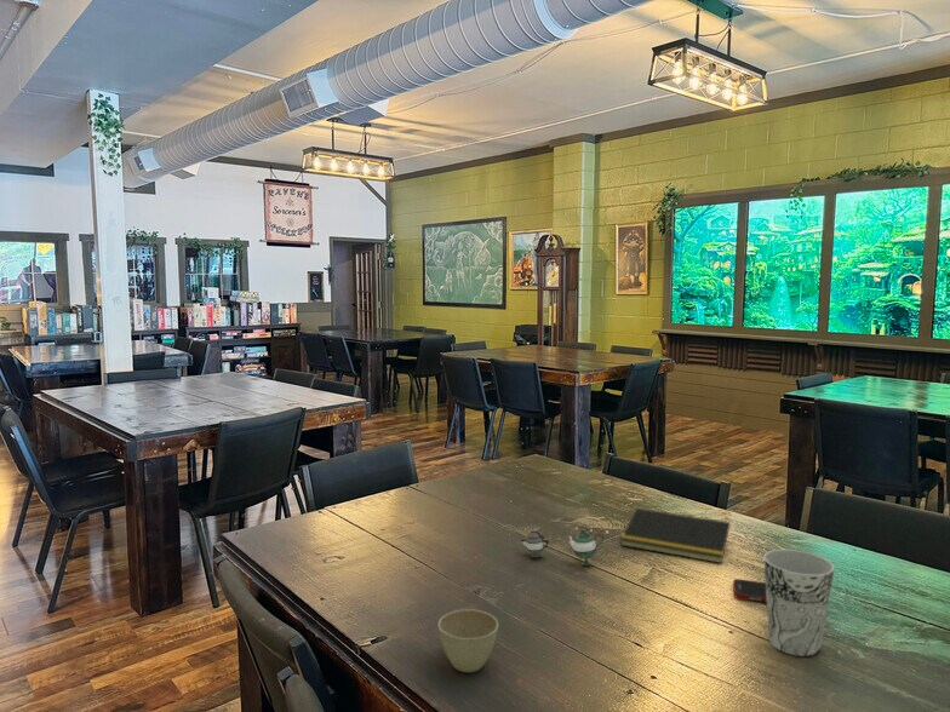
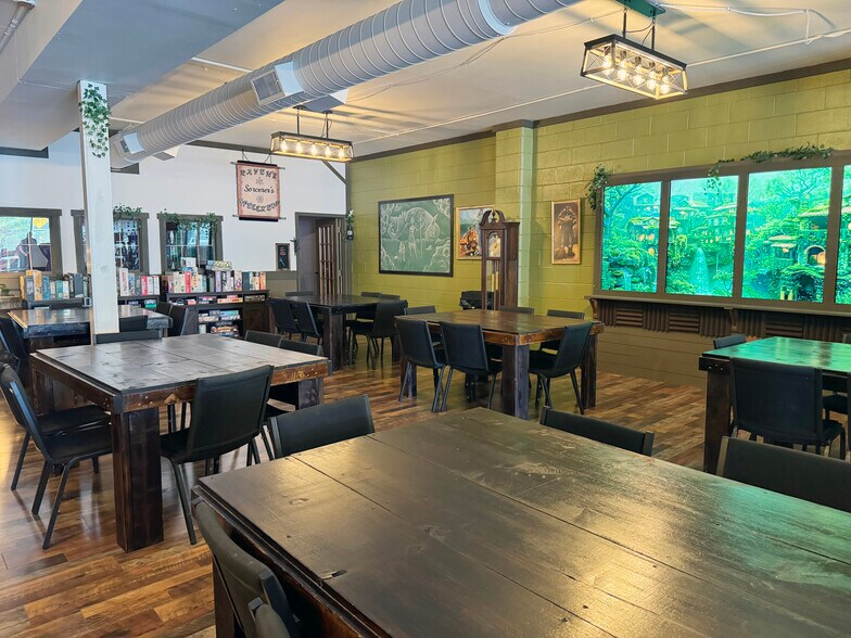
- teapot [519,528,605,567]
- flower pot [437,608,499,673]
- cell phone [732,578,767,603]
- notepad [619,507,731,564]
- cup [762,549,836,658]
